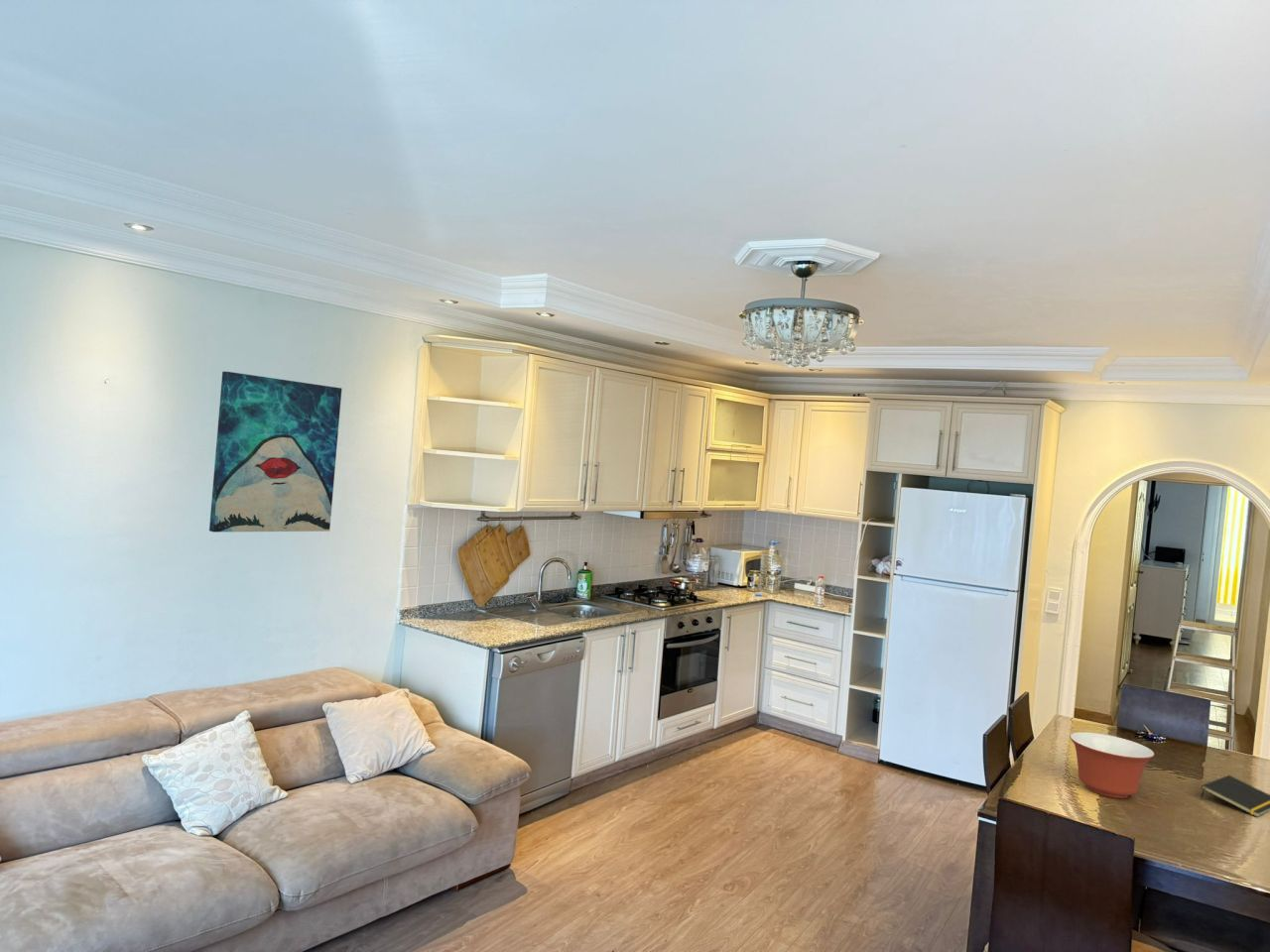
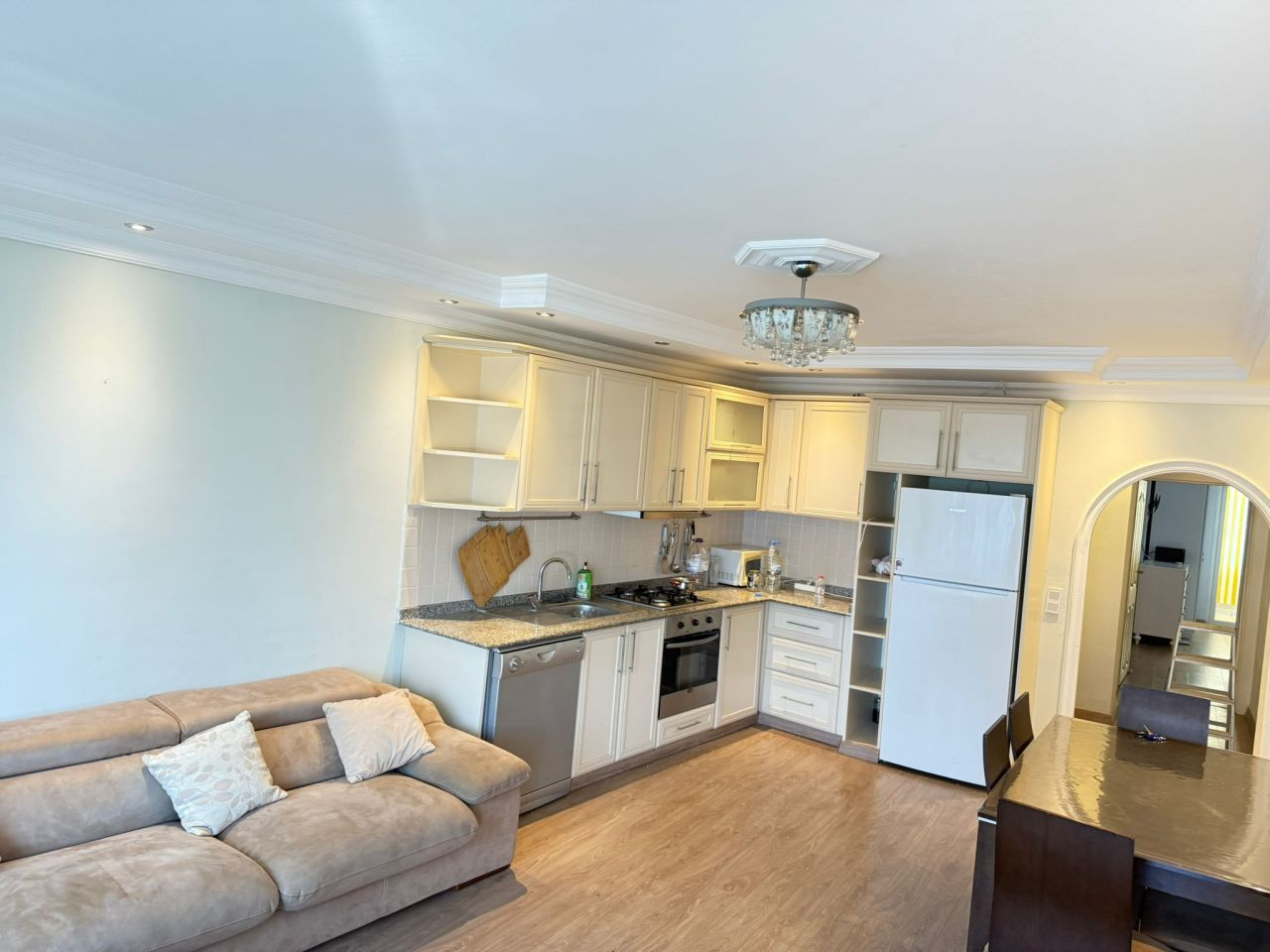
- wall art [208,371,342,534]
- notepad [1200,774,1270,818]
- mixing bowl [1069,731,1156,799]
